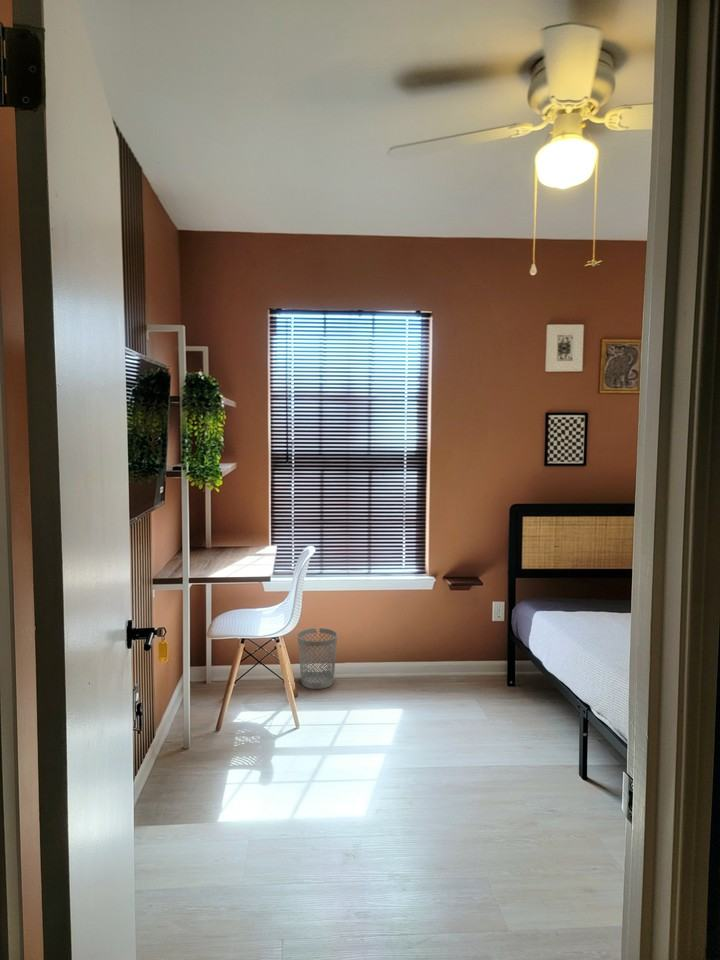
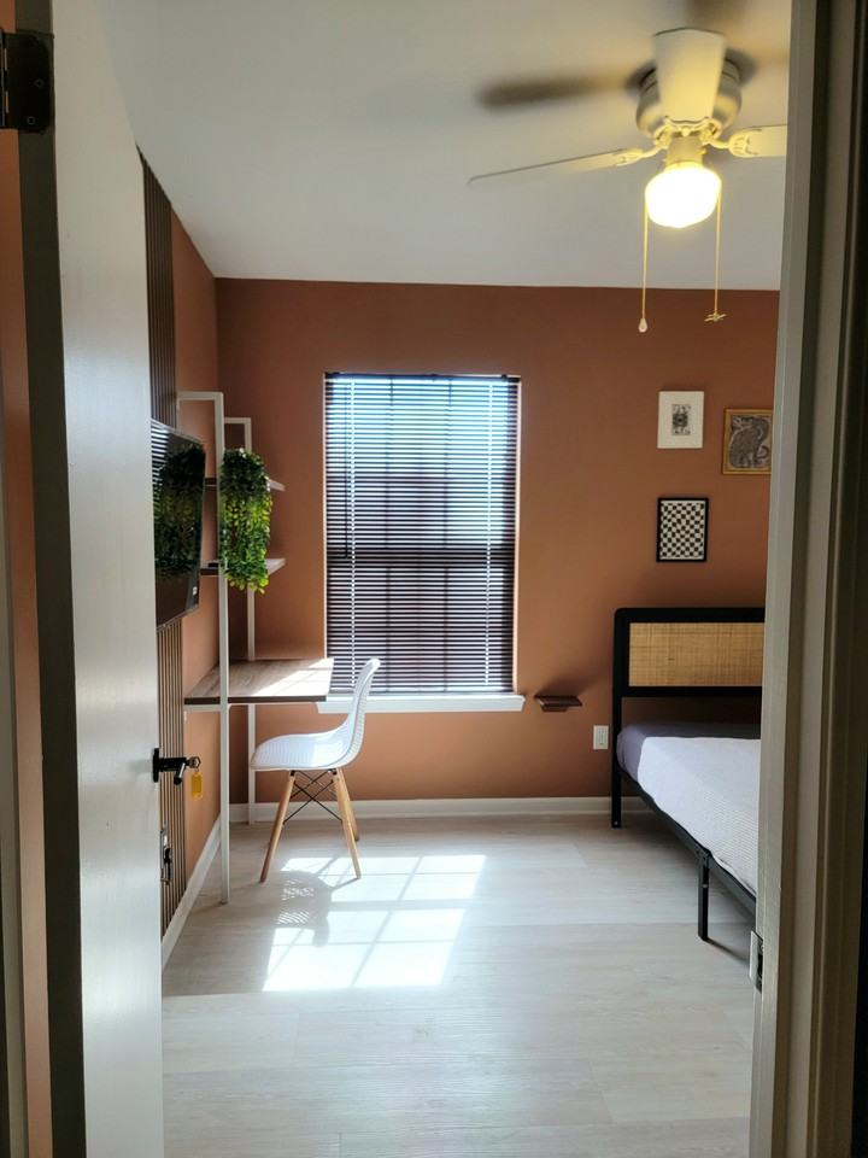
- wastebasket [296,627,338,690]
